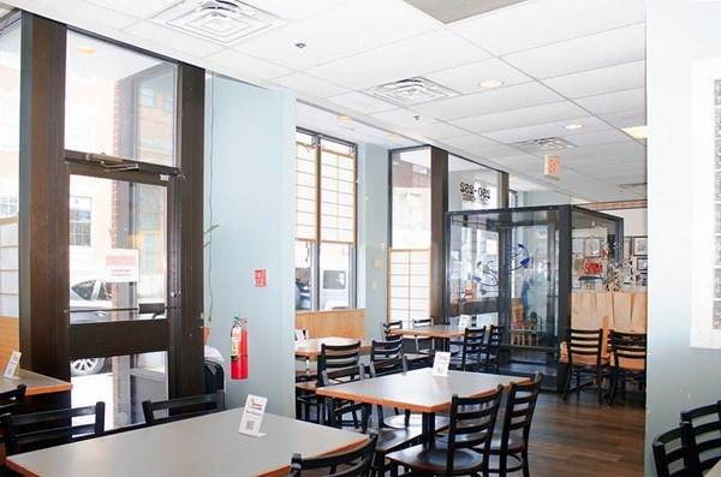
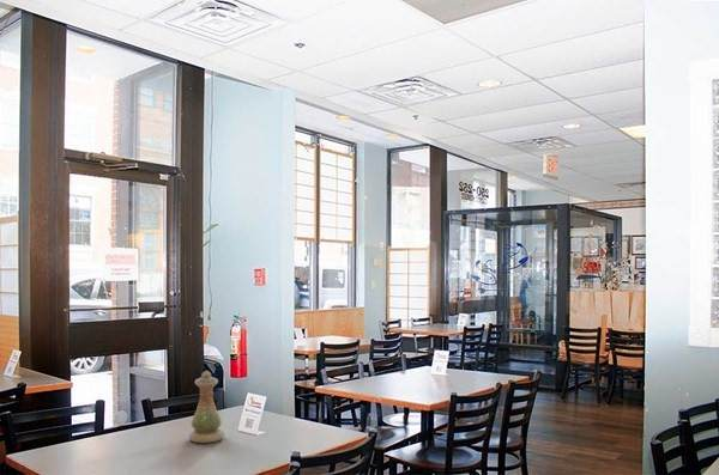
+ vase [188,370,225,444]
